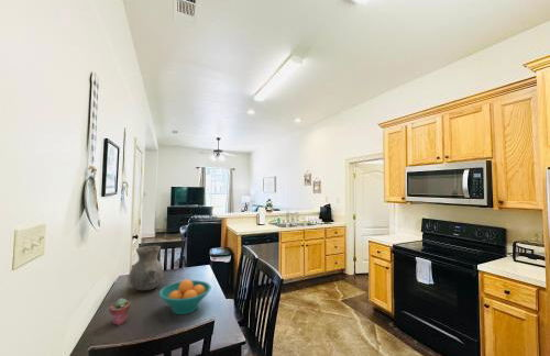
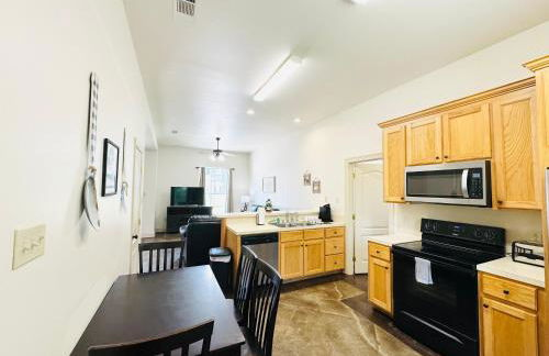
- fruit bowl [158,278,212,315]
- potted succulent [108,298,131,326]
- vase [128,245,164,291]
